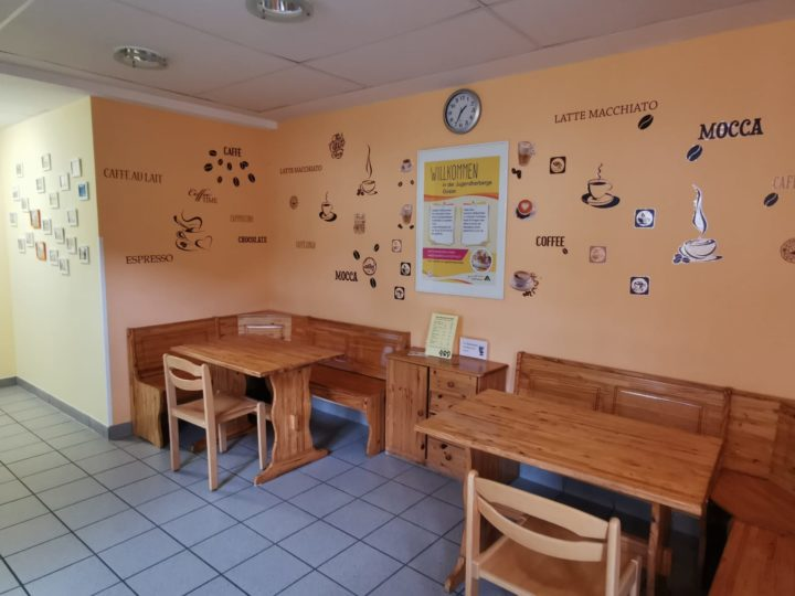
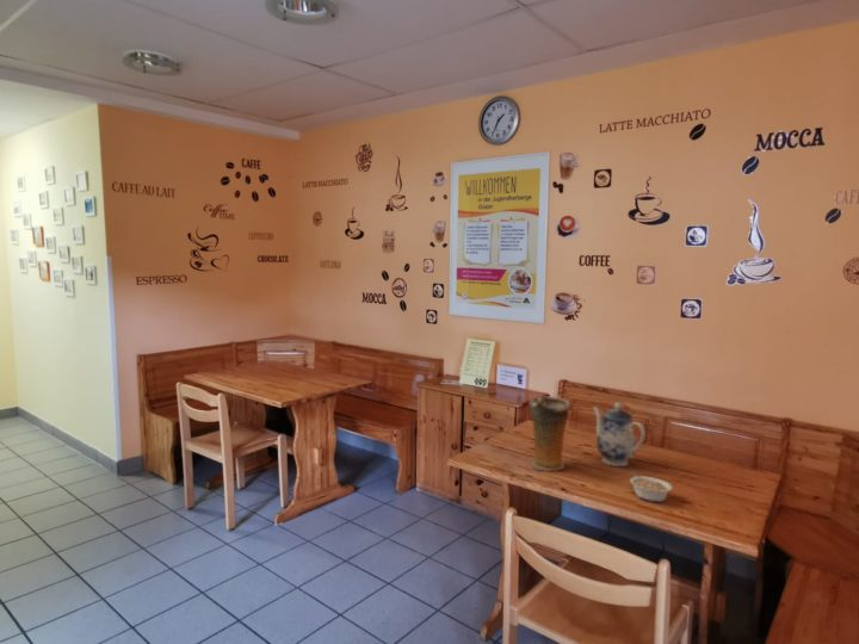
+ legume [629,470,674,503]
+ vase [527,396,573,472]
+ teapot [592,401,647,467]
